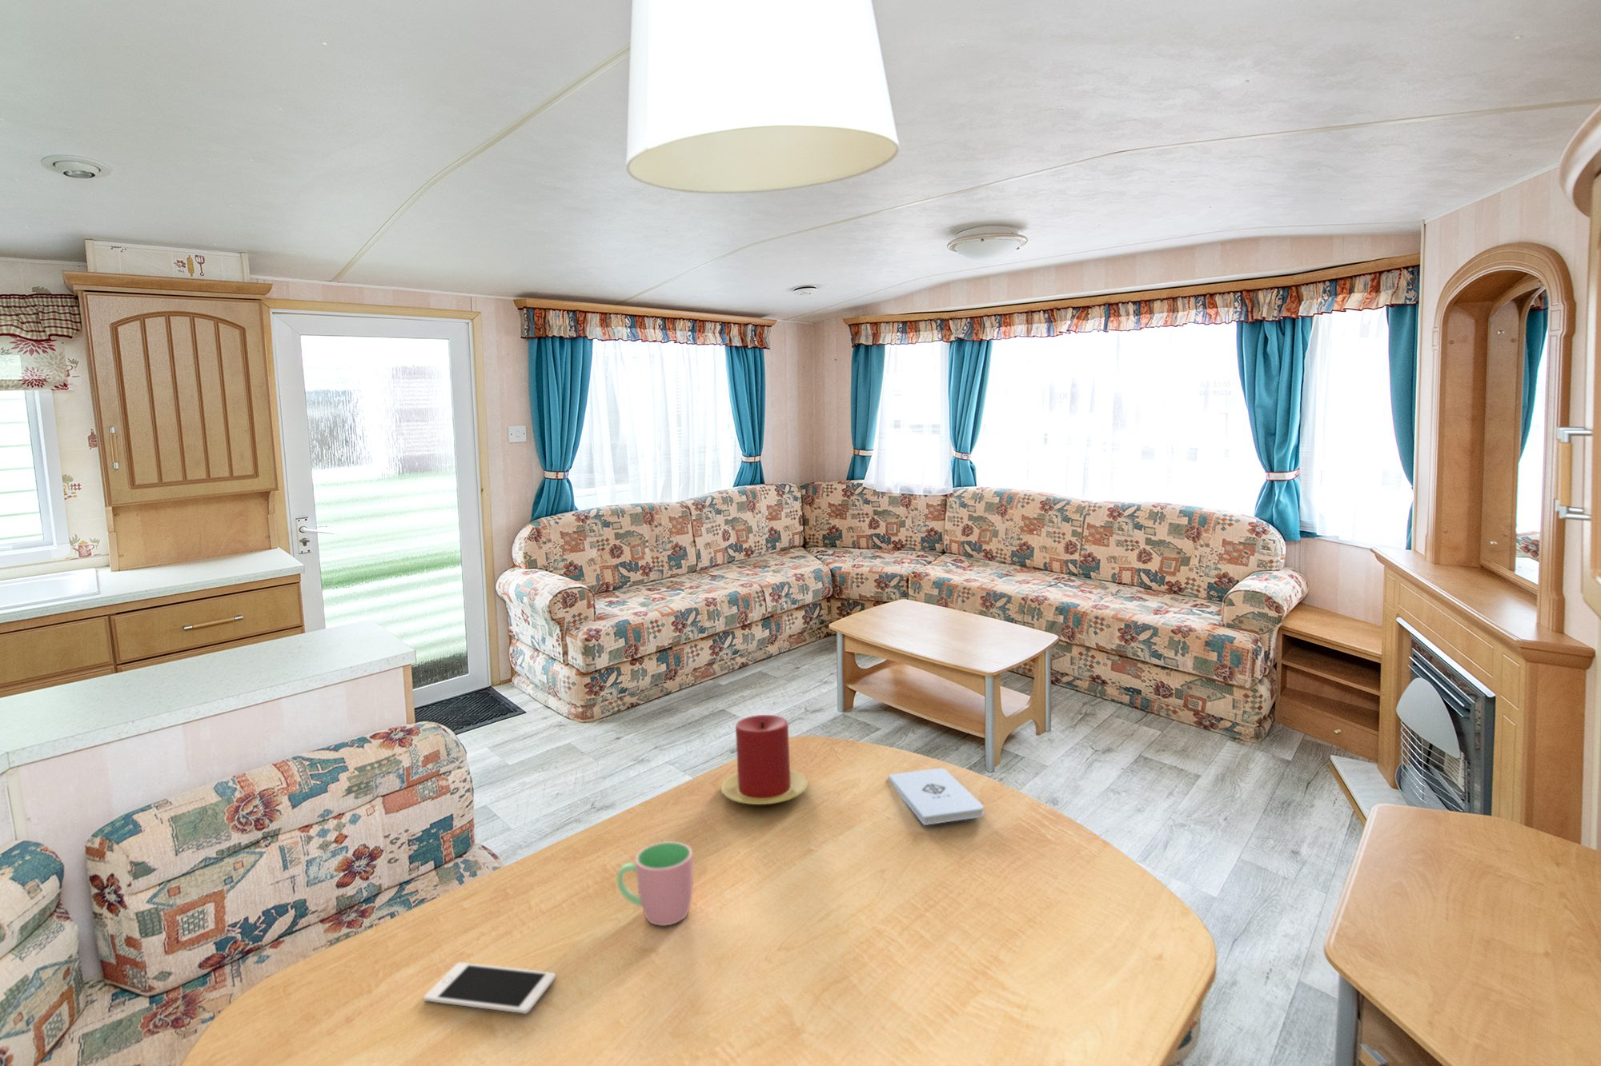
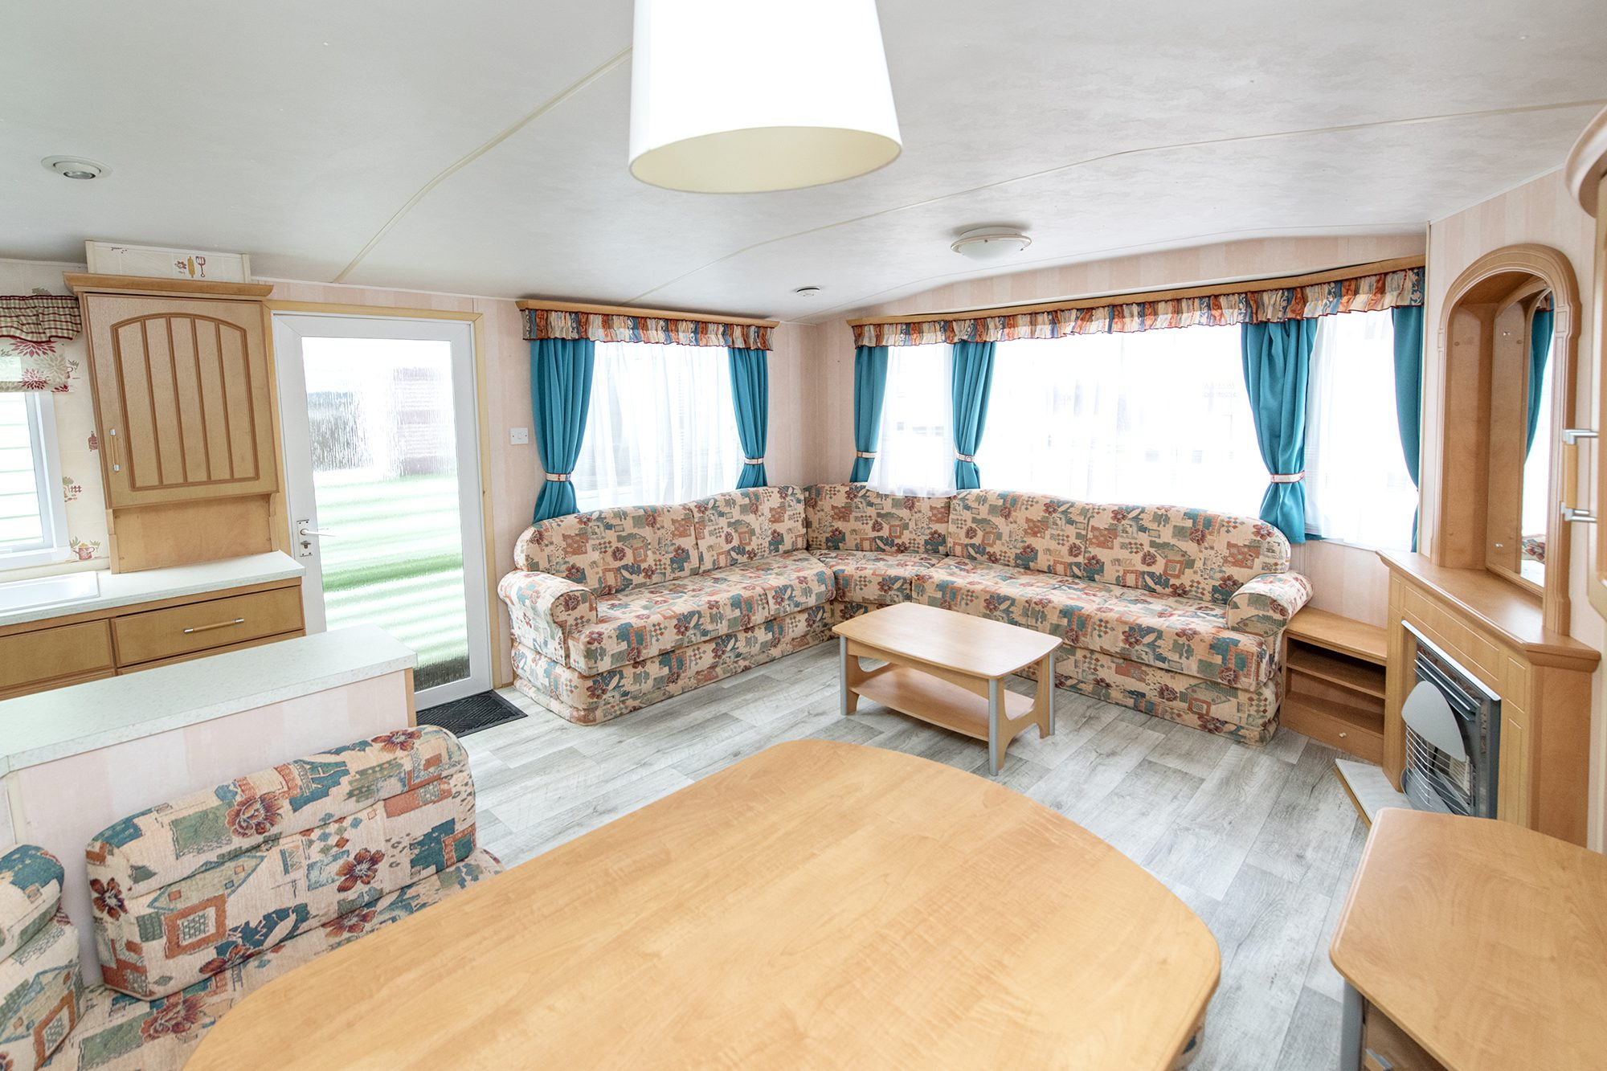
- candle [720,714,808,805]
- cell phone [423,962,556,1015]
- notepad [888,767,984,826]
- cup [617,840,694,926]
